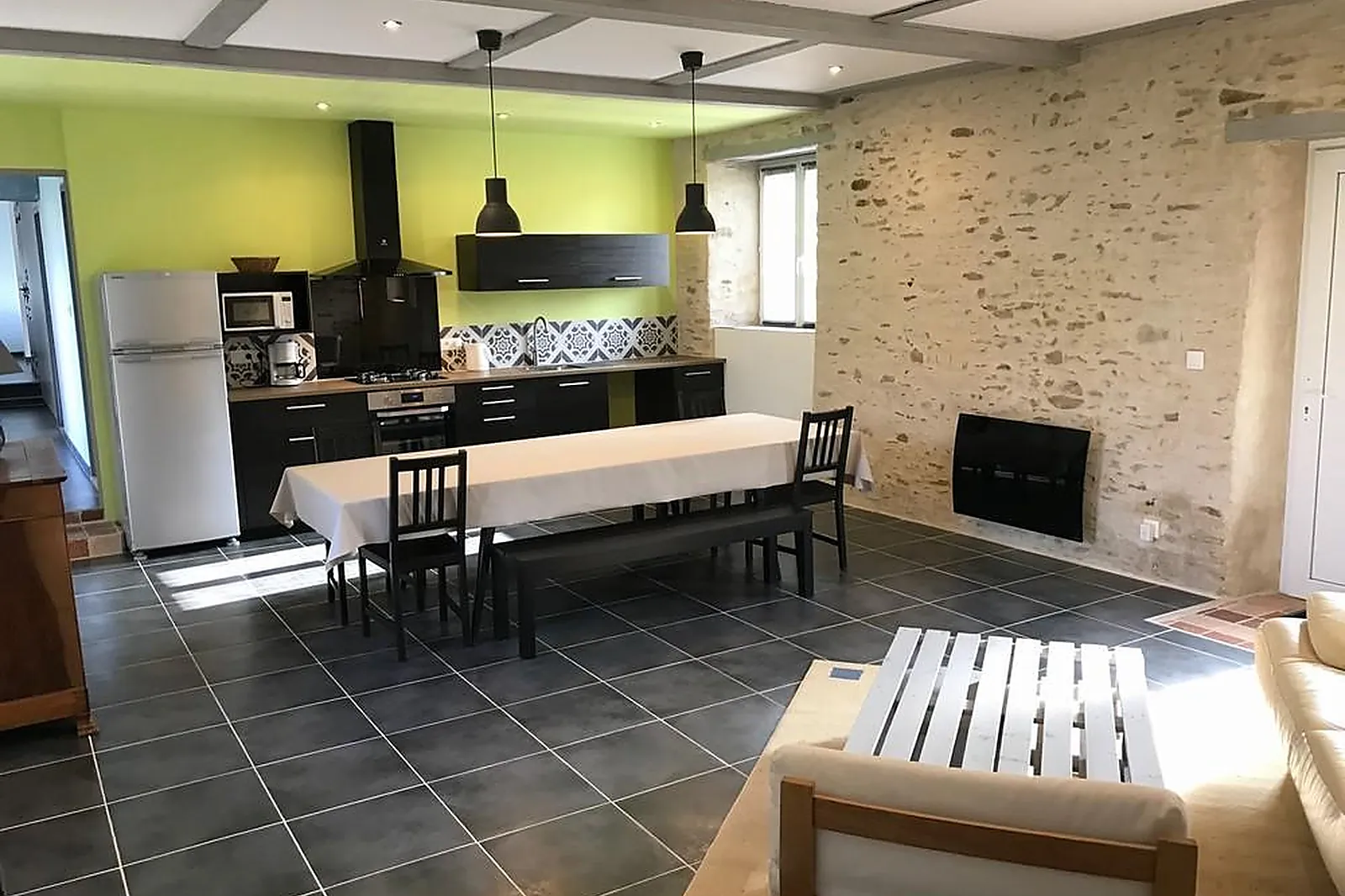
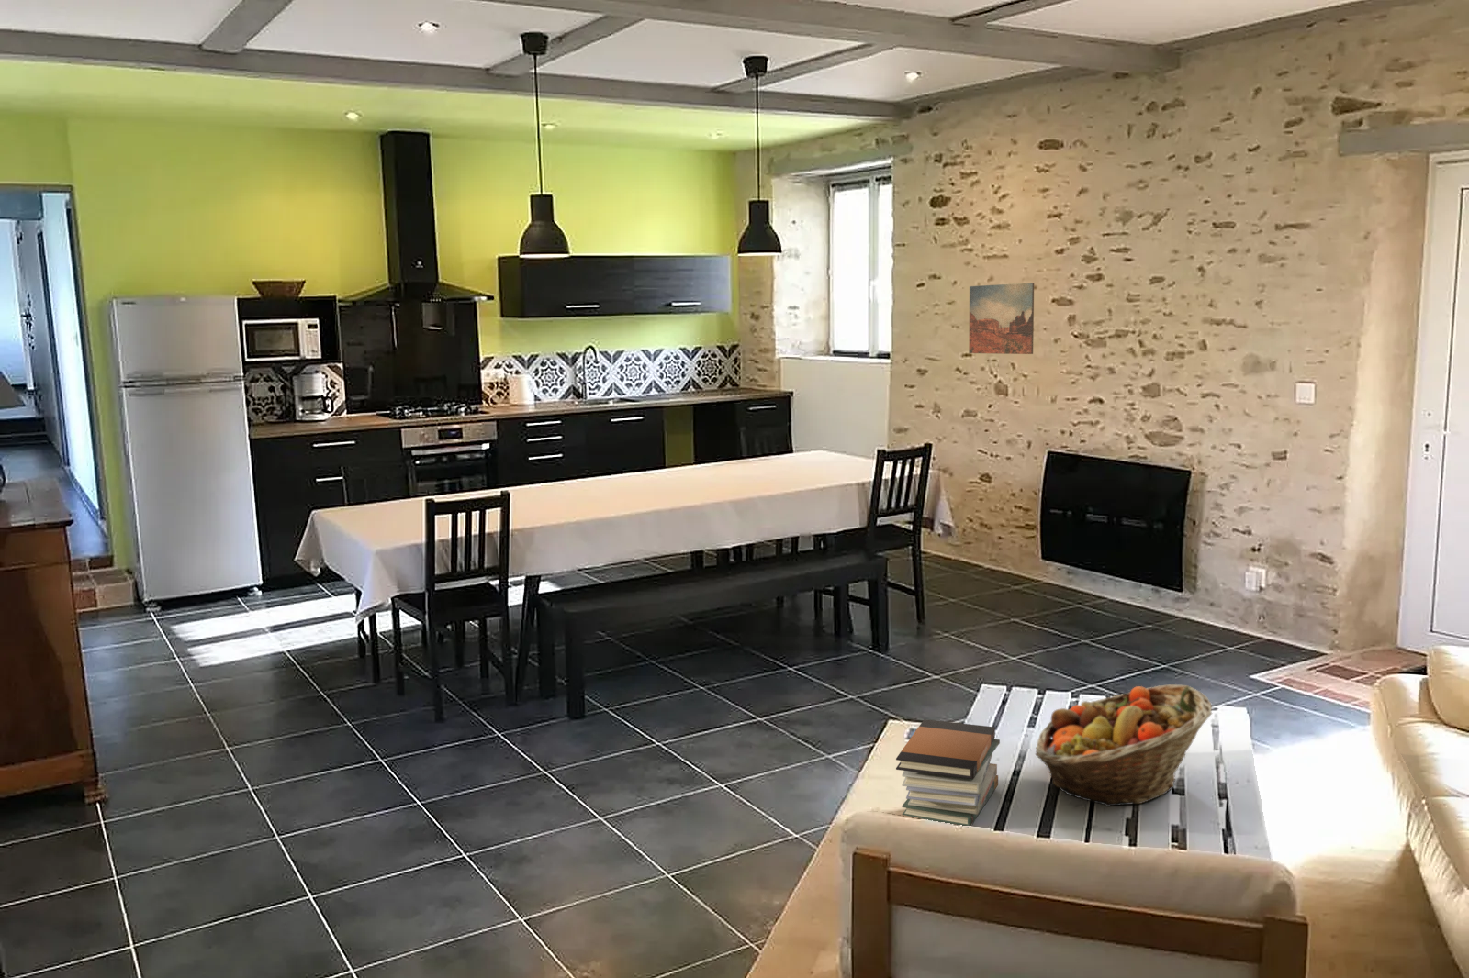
+ fruit basket [1034,683,1212,808]
+ wall art [968,282,1034,355]
+ book stack [896,718,1000,826]
